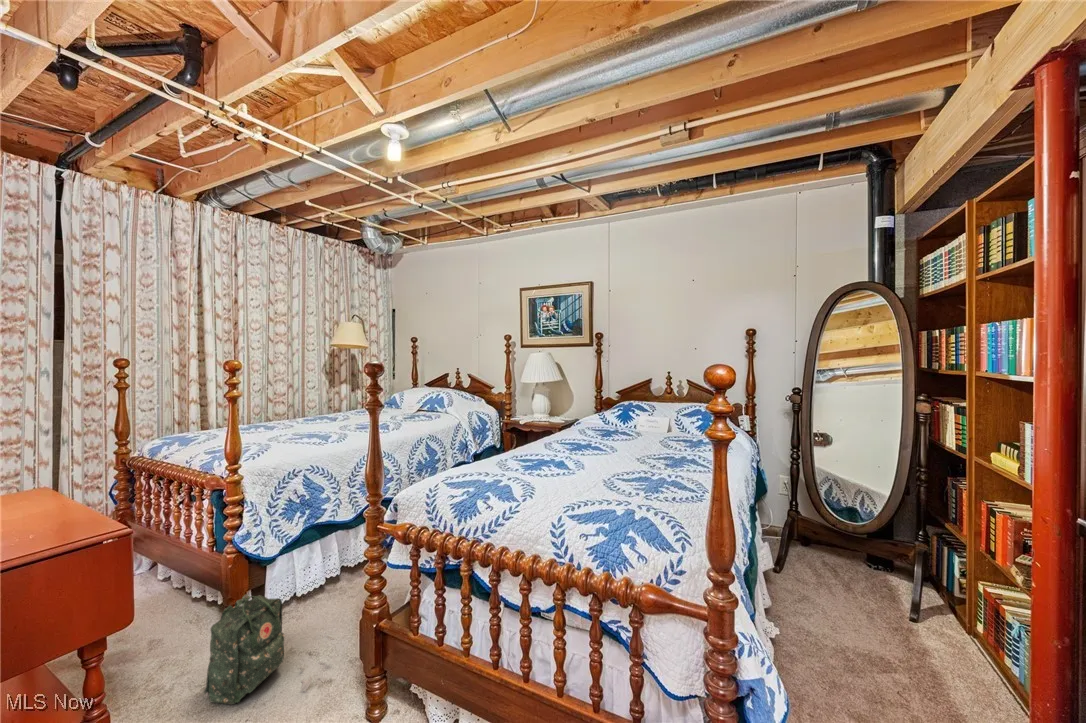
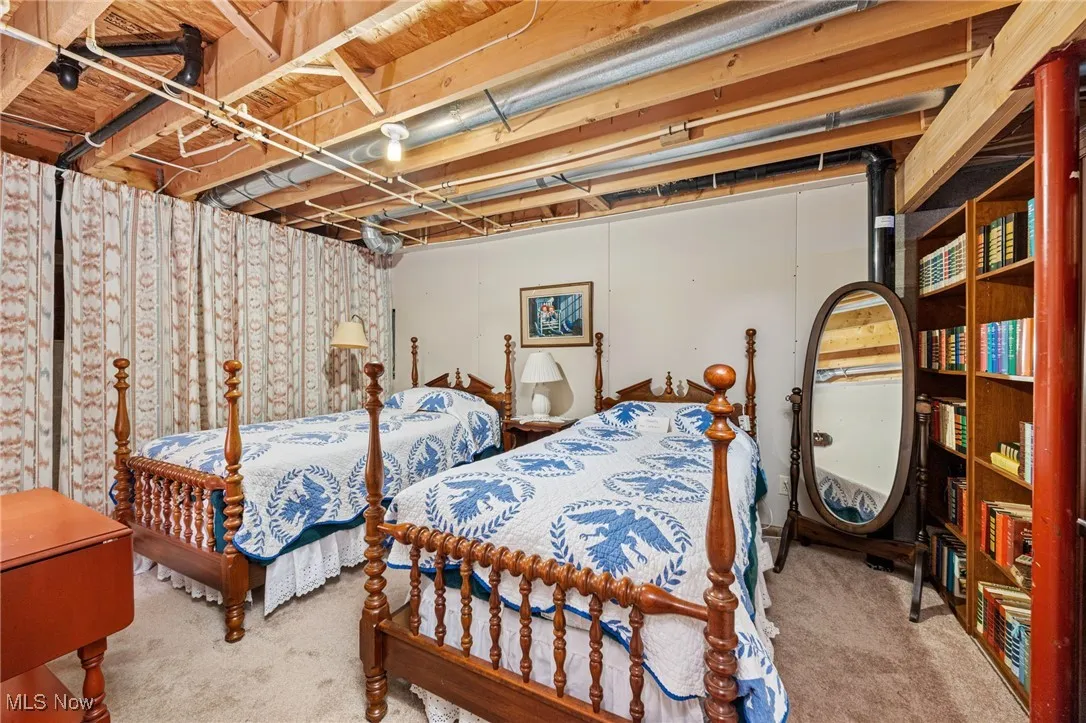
- backpack [202,593,336,705]
